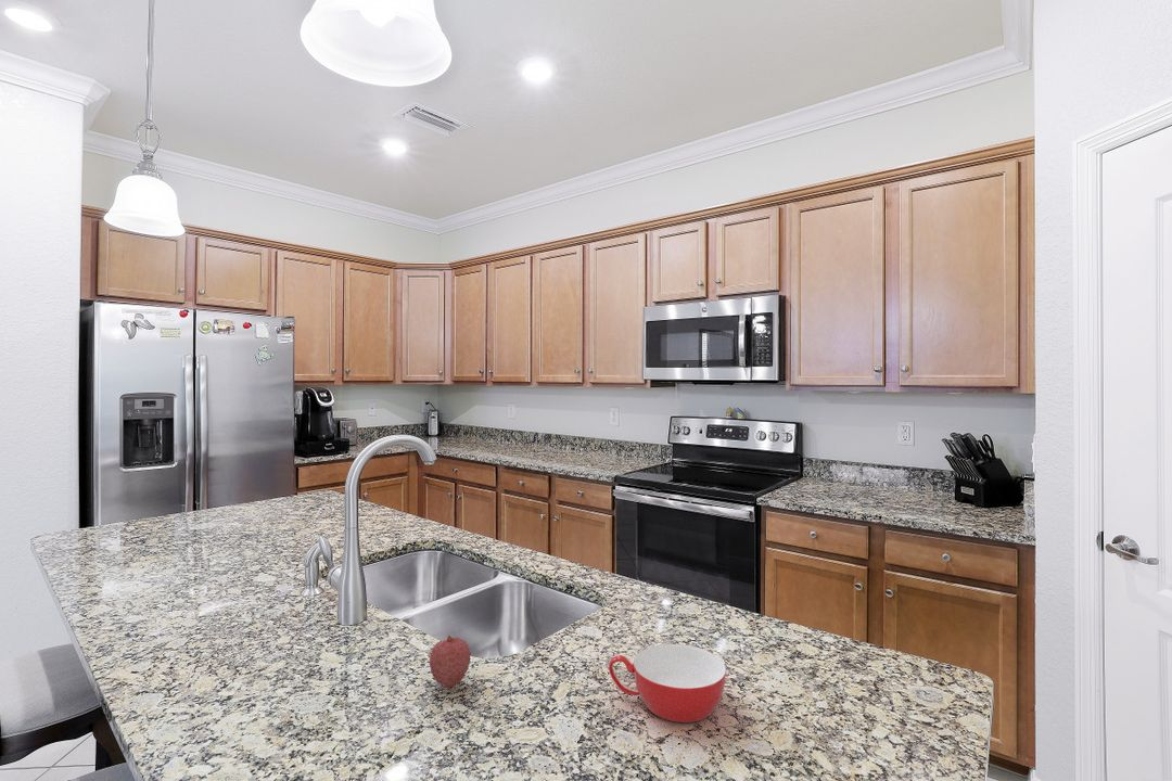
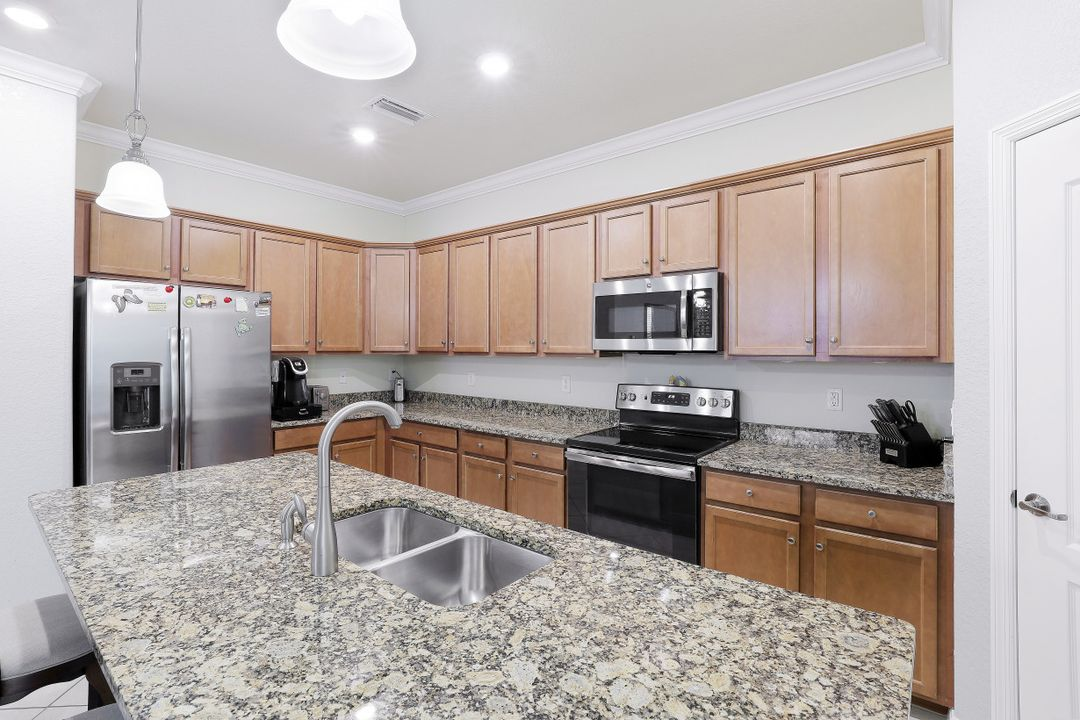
- bowl [608,643,727,724]
- fruit [429,635,472,689]
